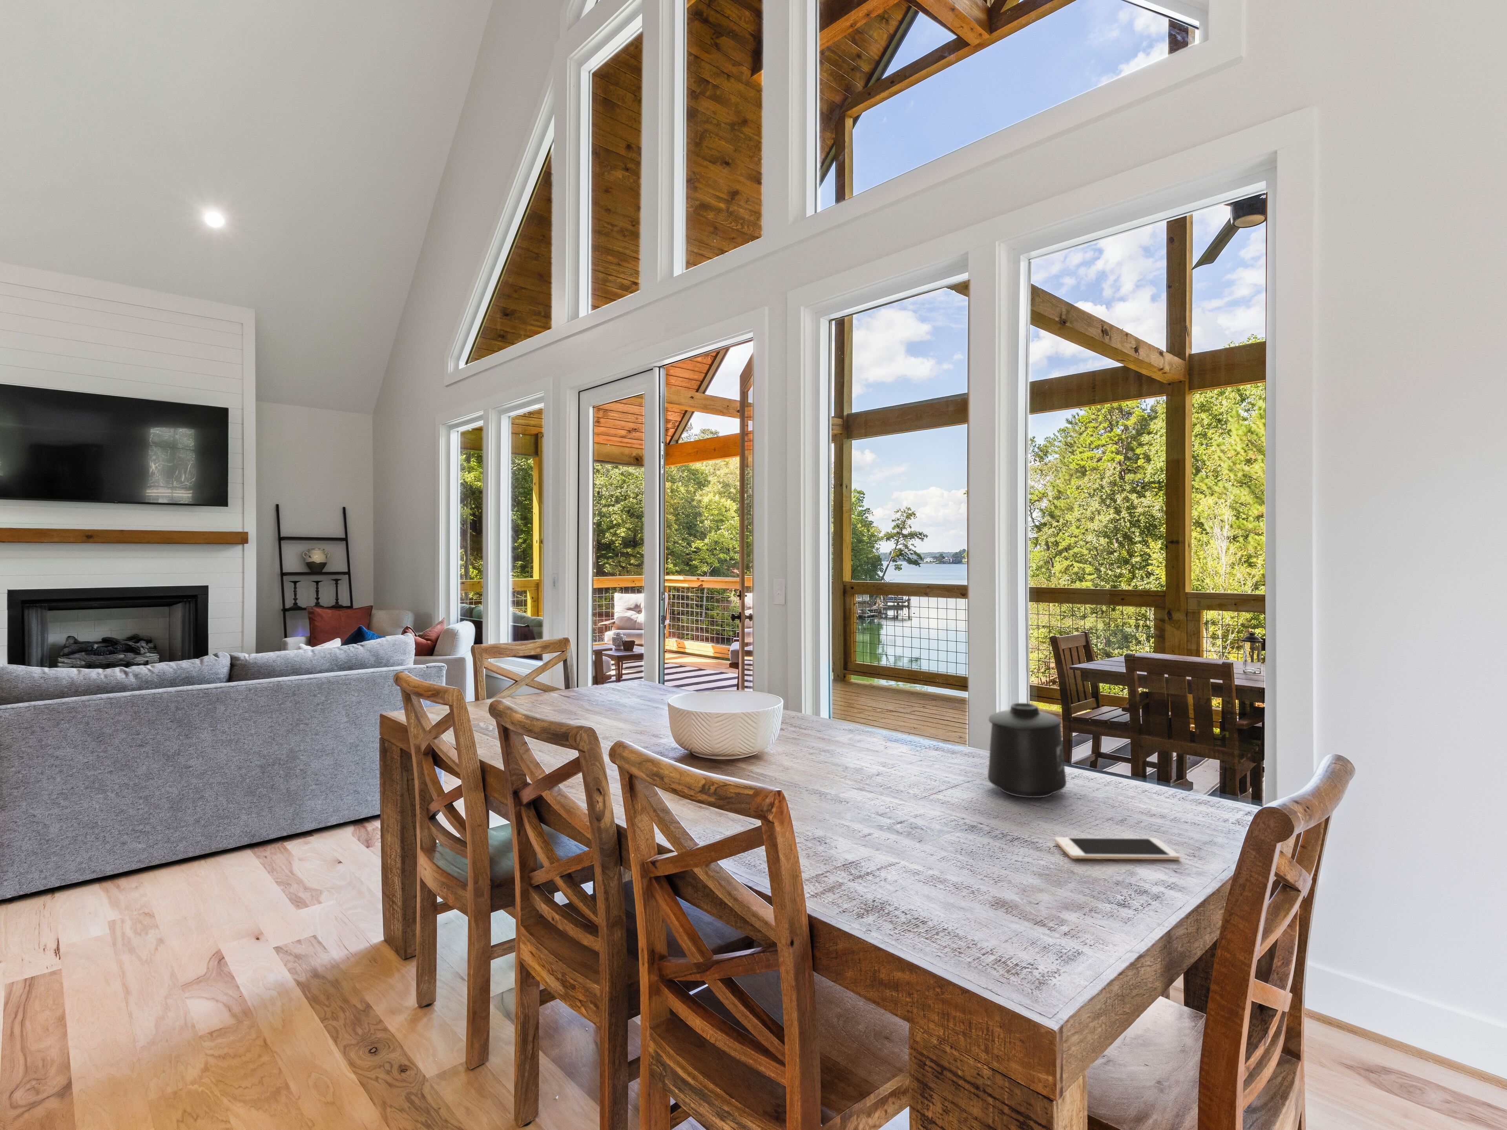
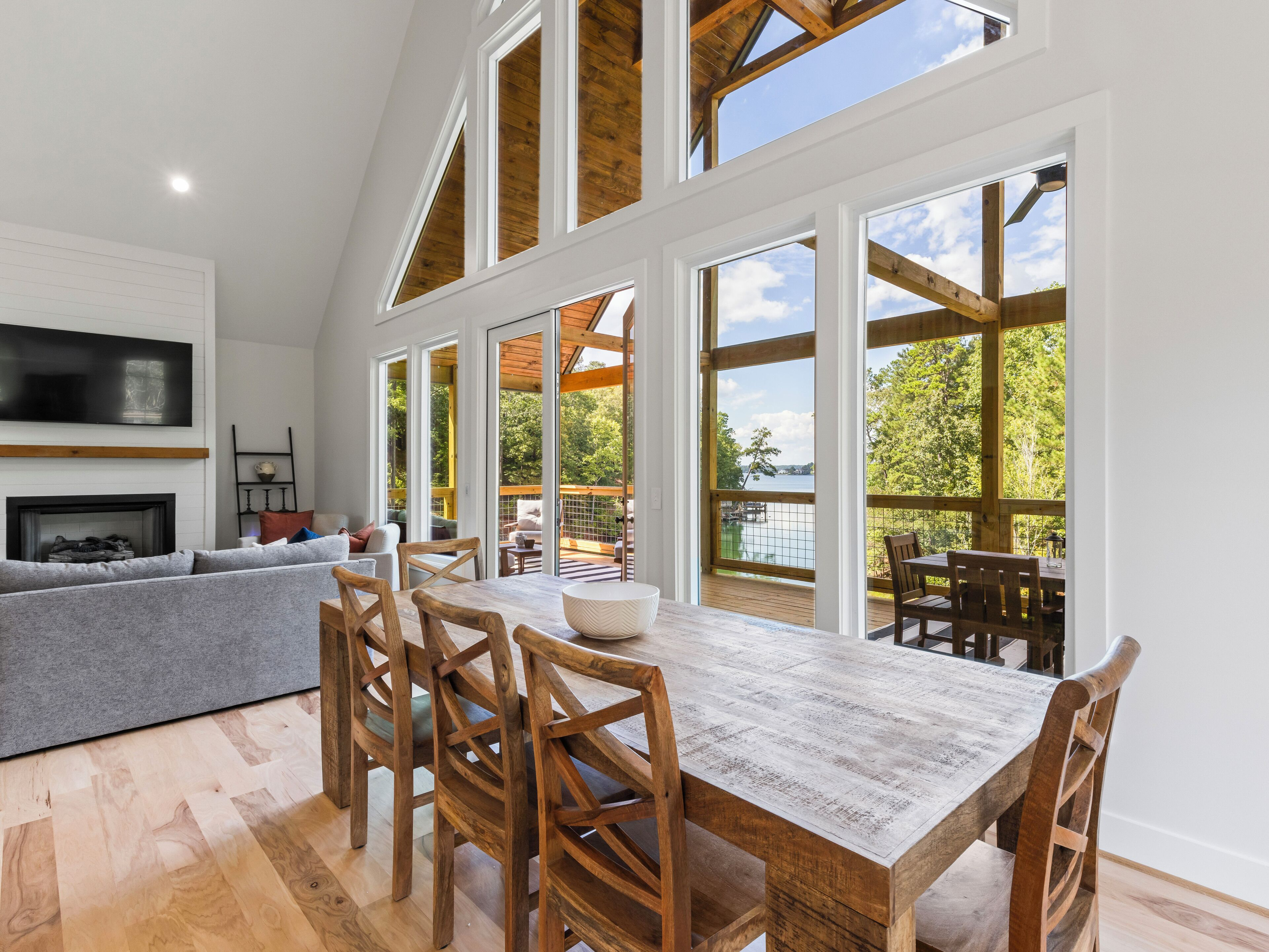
- mug [987,703,1066,798]
- cell phone [1055,837,1180,861]
